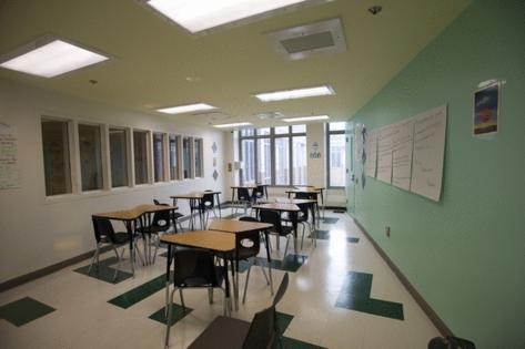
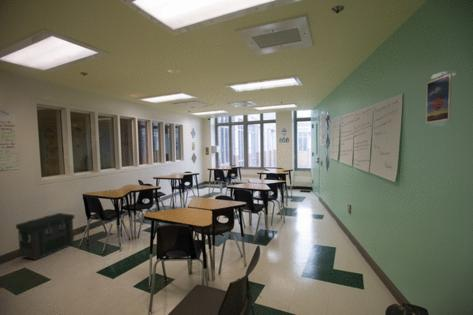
+ storage box [15,212,76,261]
